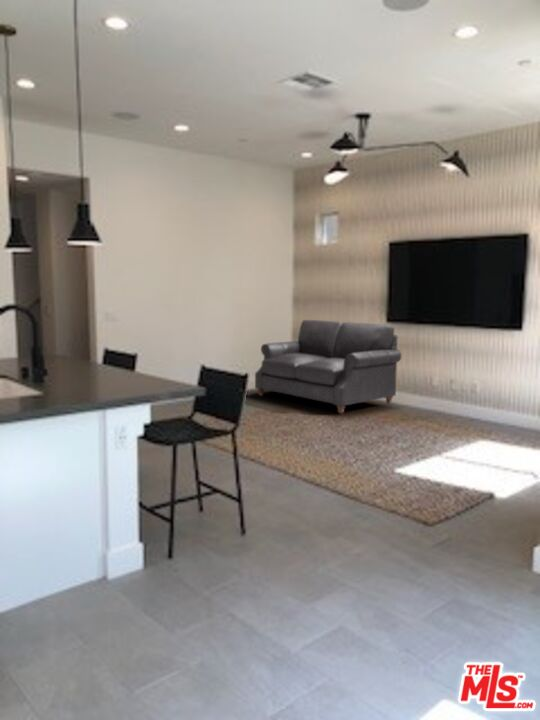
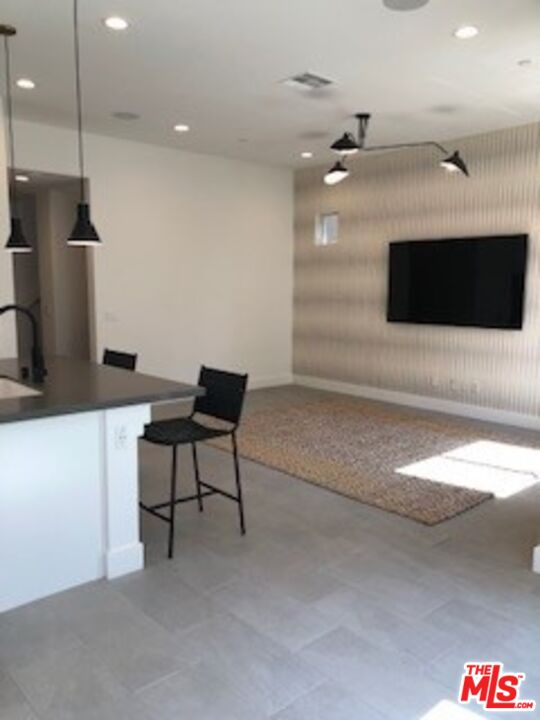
- sofa [254,319,403,415]
